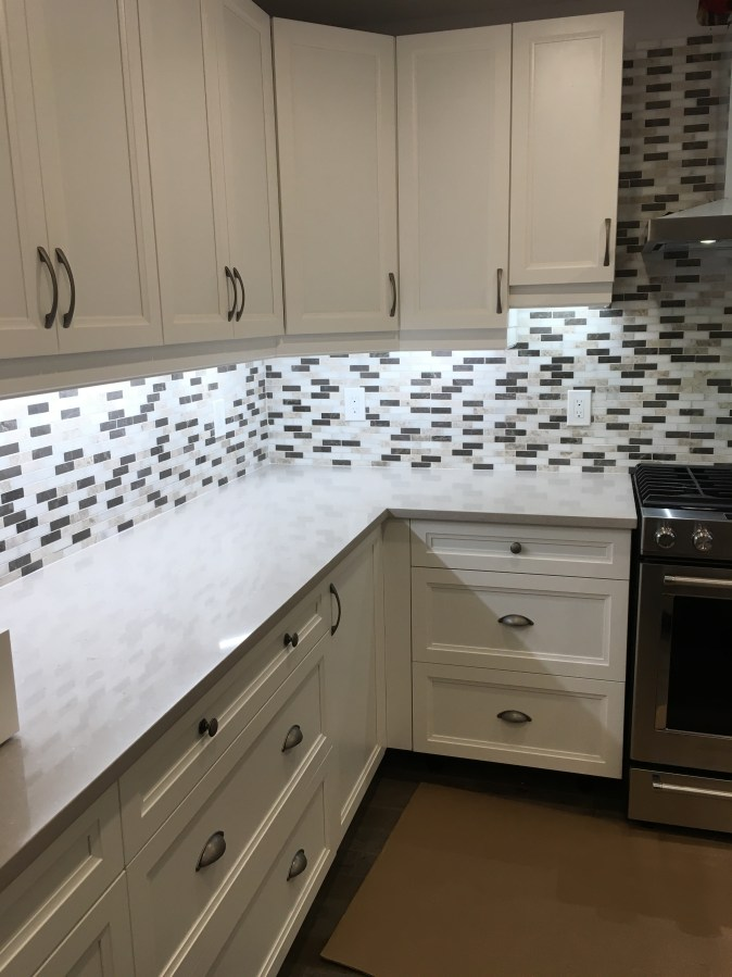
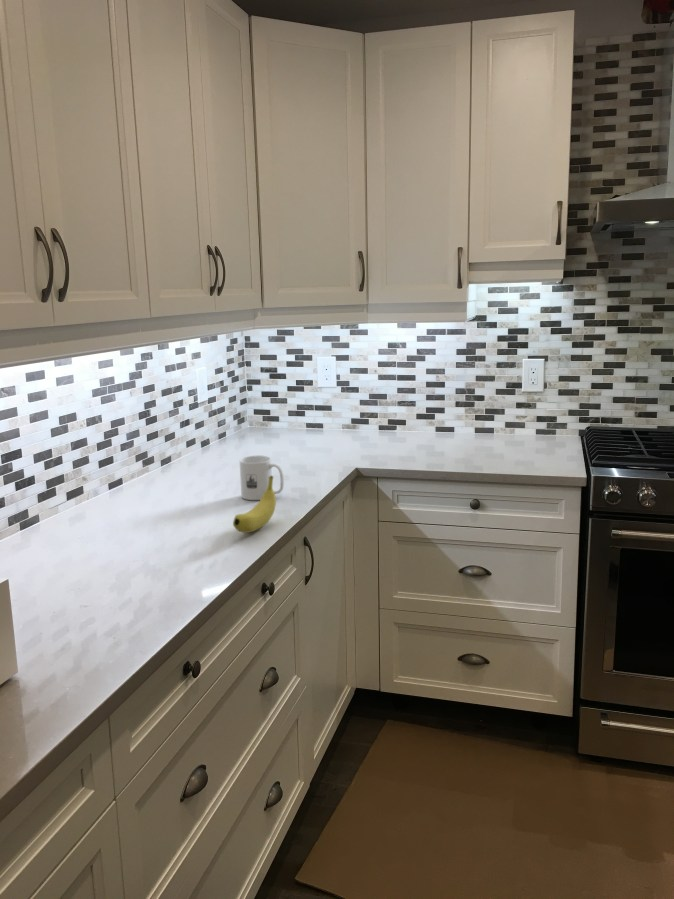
+ fruit [232,475,277,534]
+ mug [239,454,285,501]
